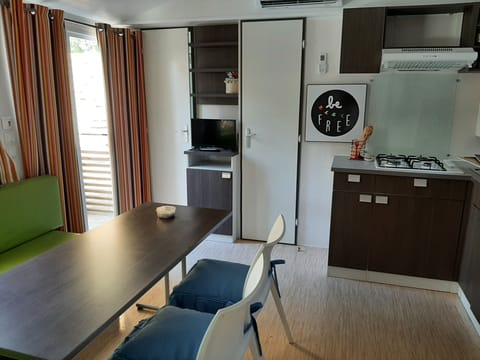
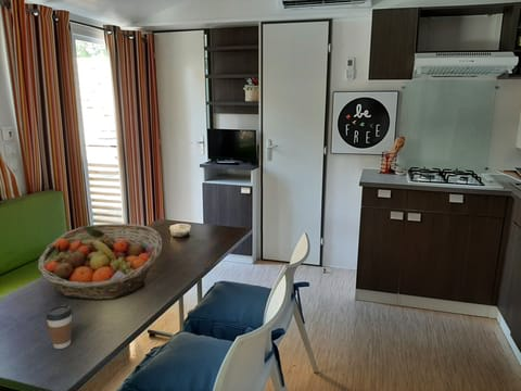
+ fruit basket [37,223,163,301]
+ coffee cup [45,304,73,350]
